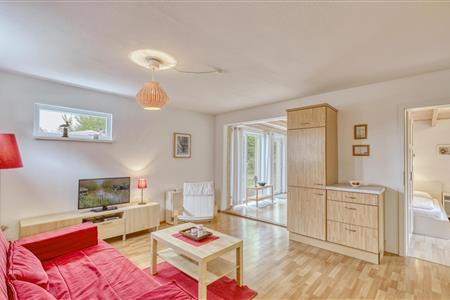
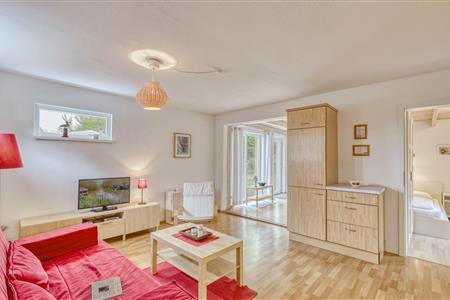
+ magazine [90,276,124,300]
